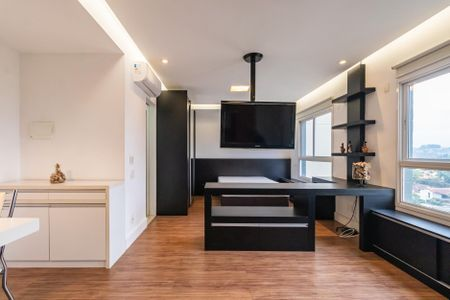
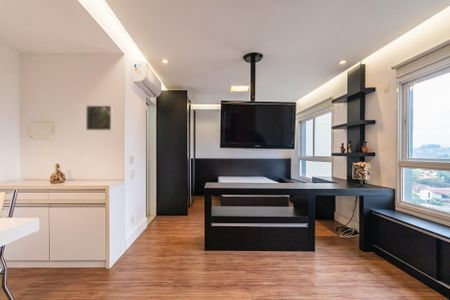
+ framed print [85,104,113,131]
